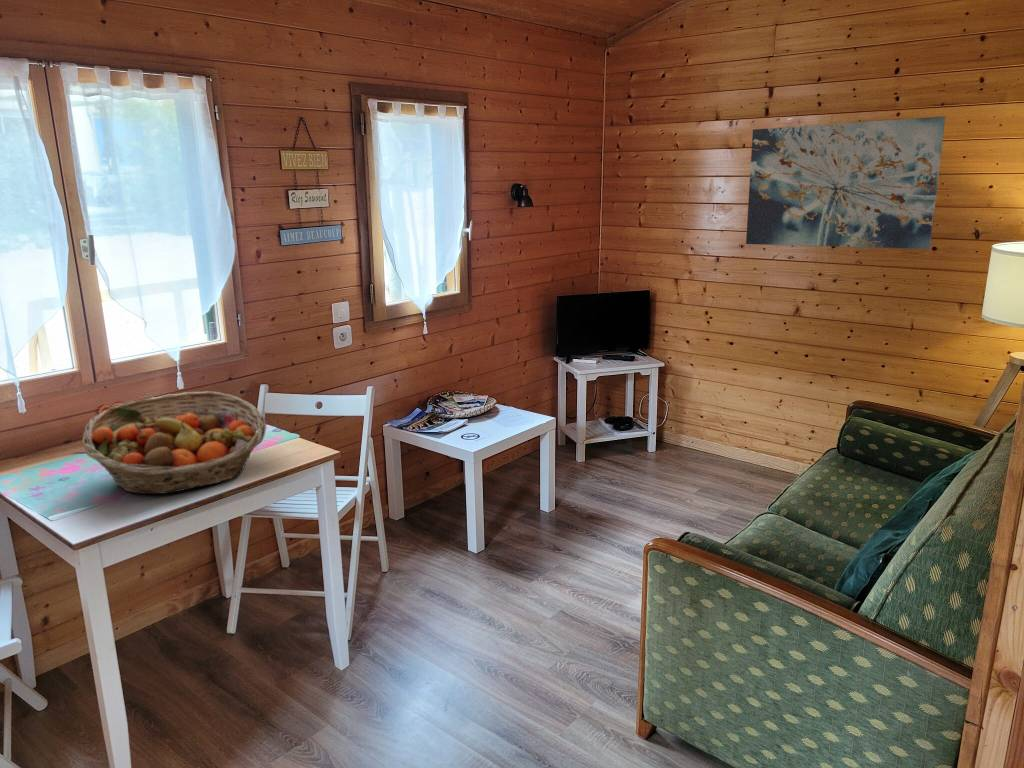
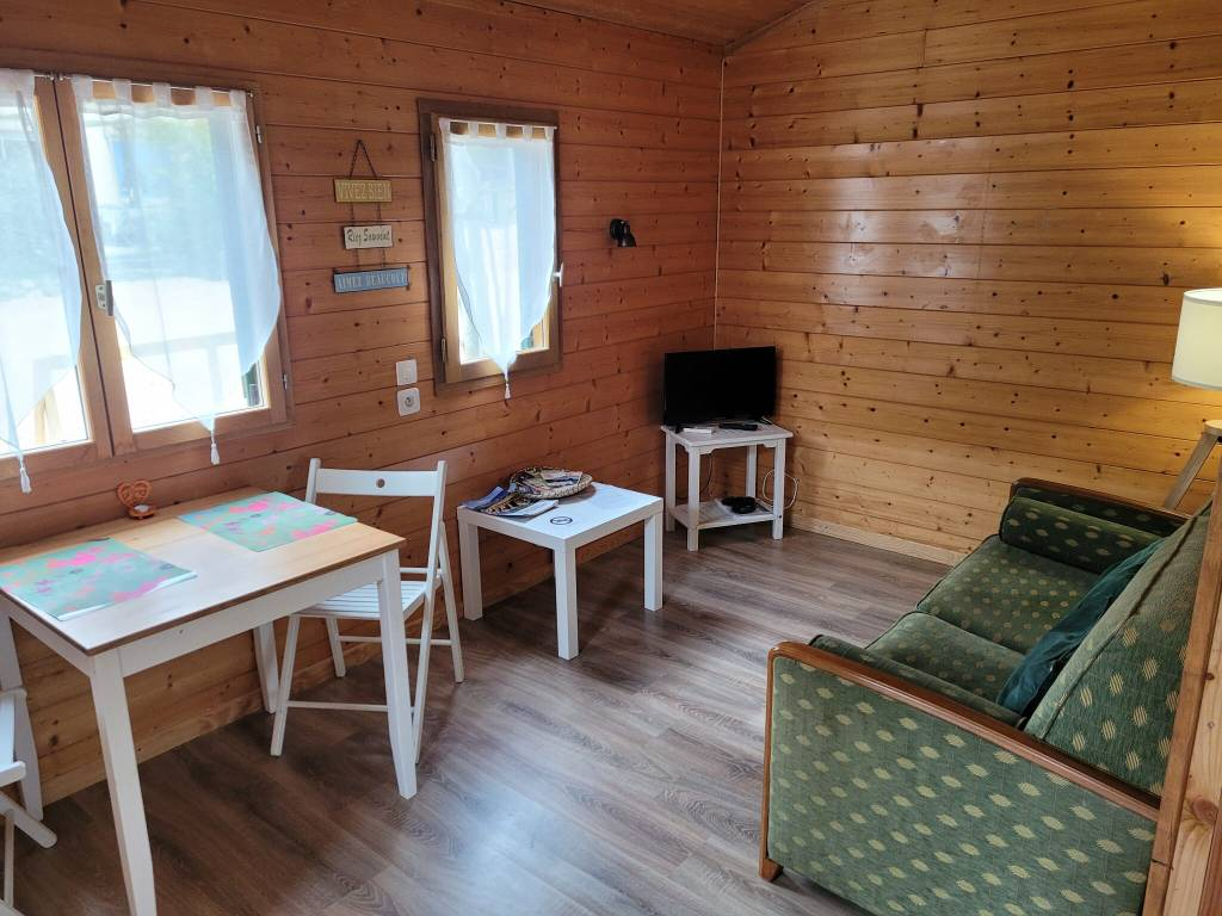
- fruit basket [82,390,267,495]
- wall art [745,115,946,250]
